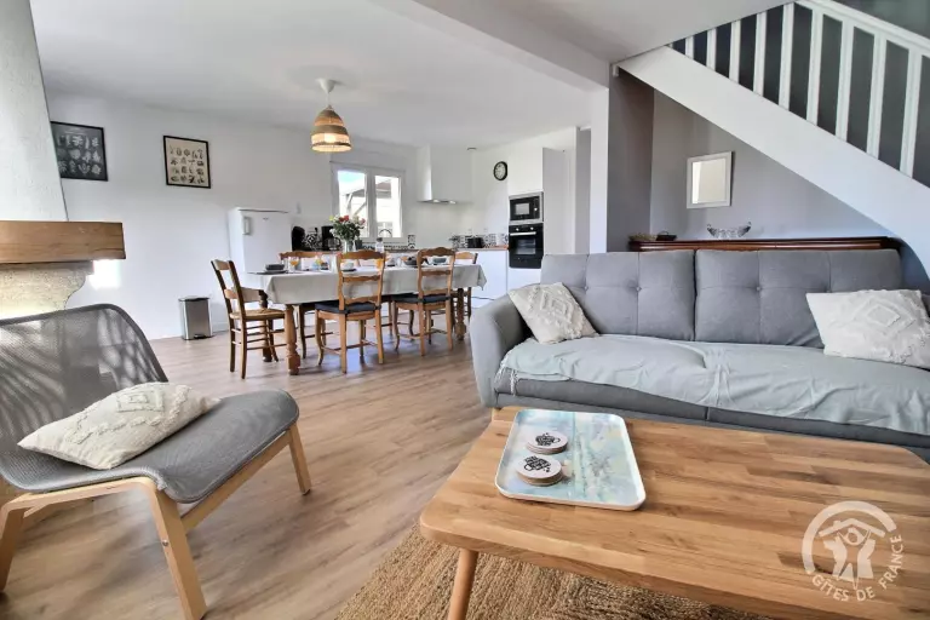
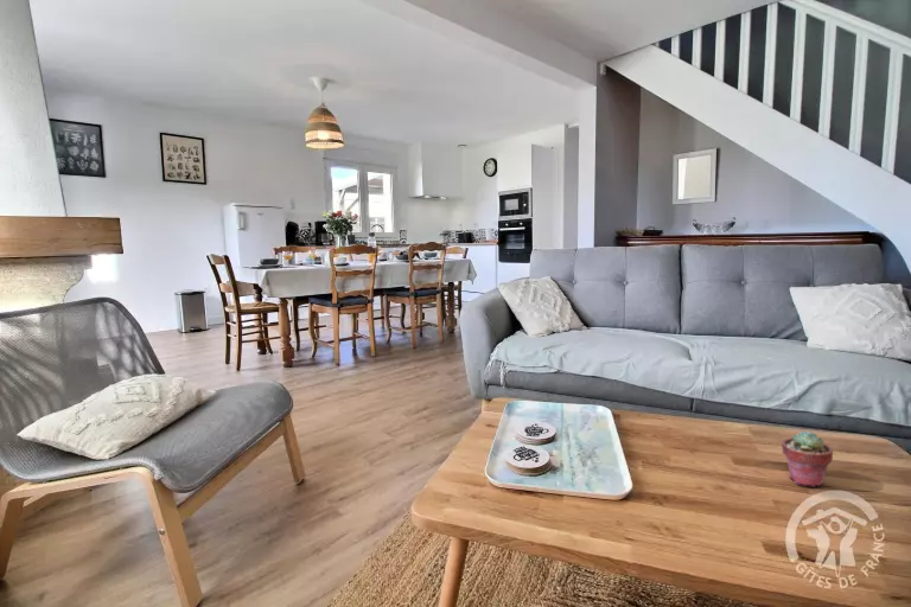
+ potted succulent [781,429,834,488]
